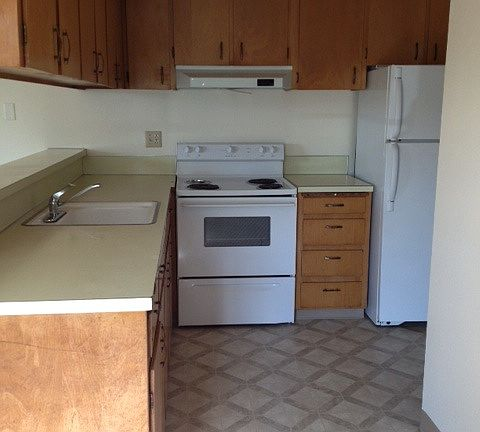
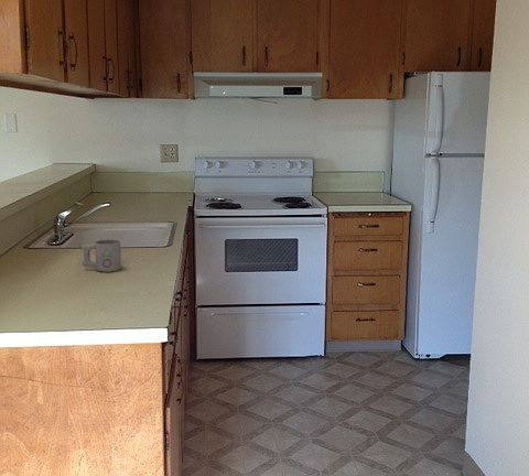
+ mug [80,239,122,273]
